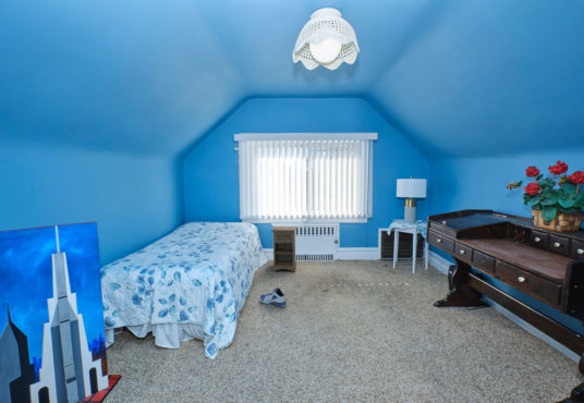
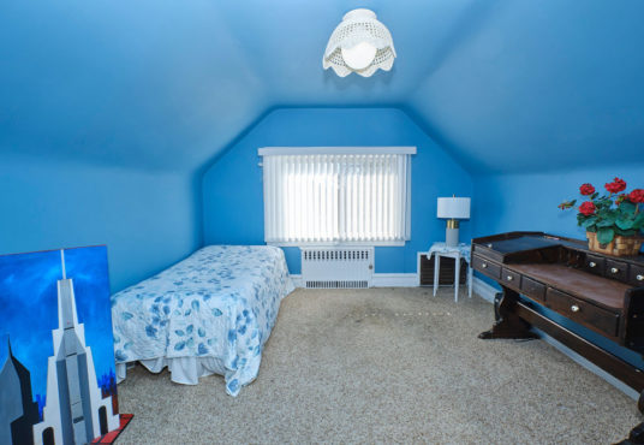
- nightstand [270,225,297,272]
- sneaker [258,286,288,308]
